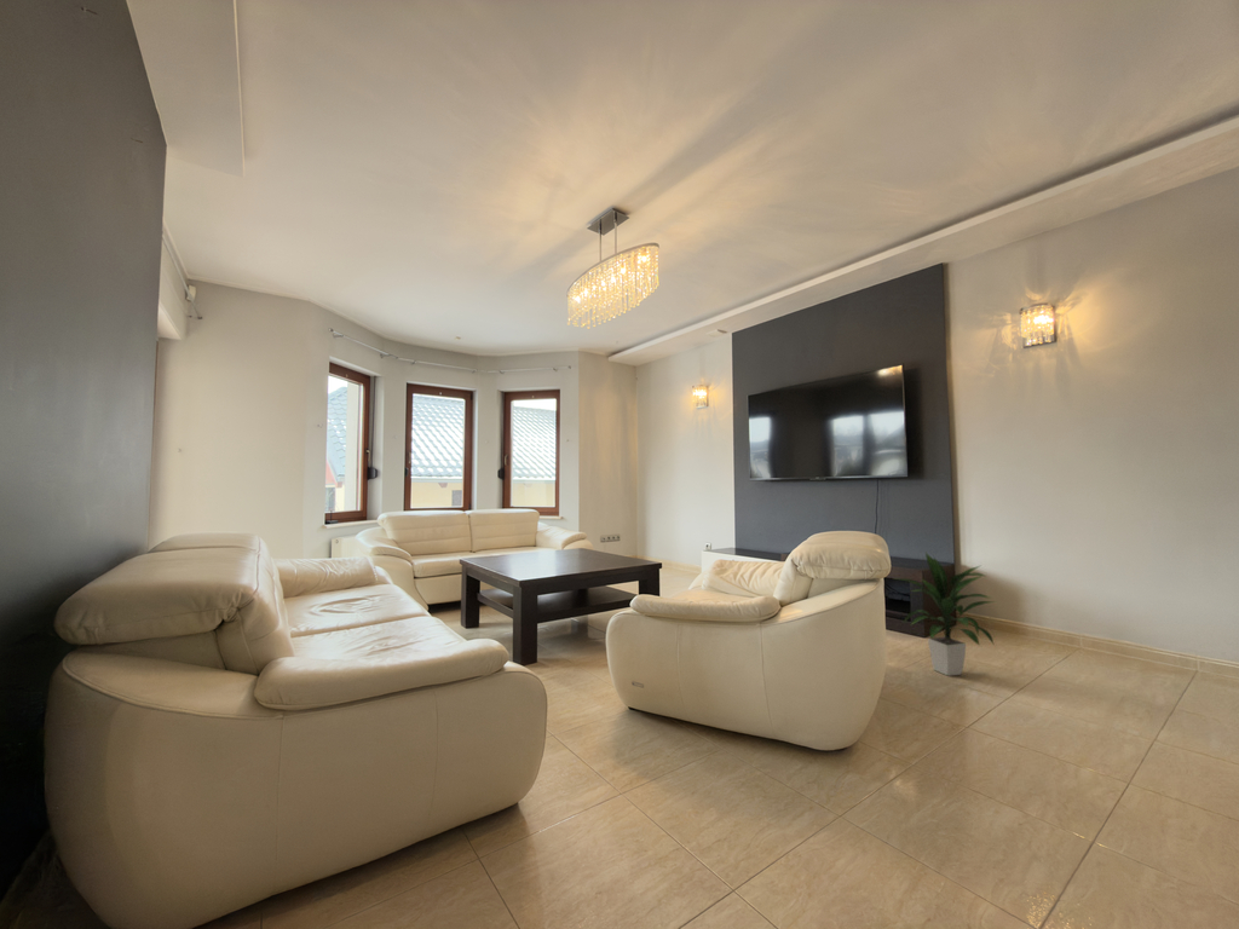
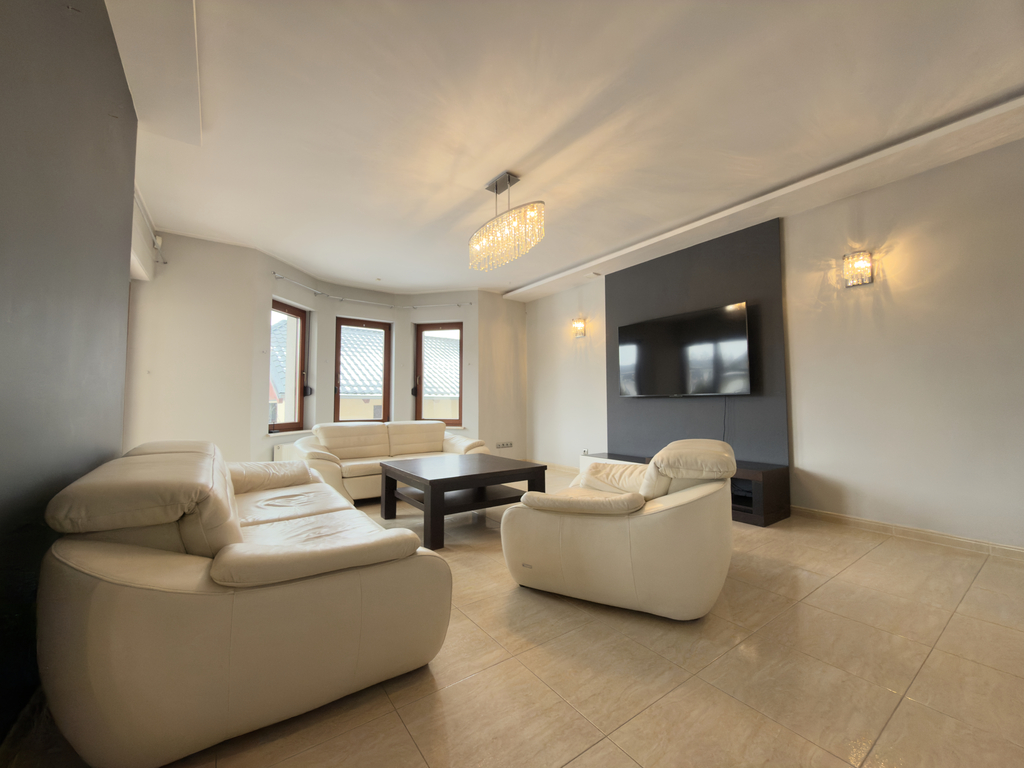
- indoor plant [894,552,996,677]
